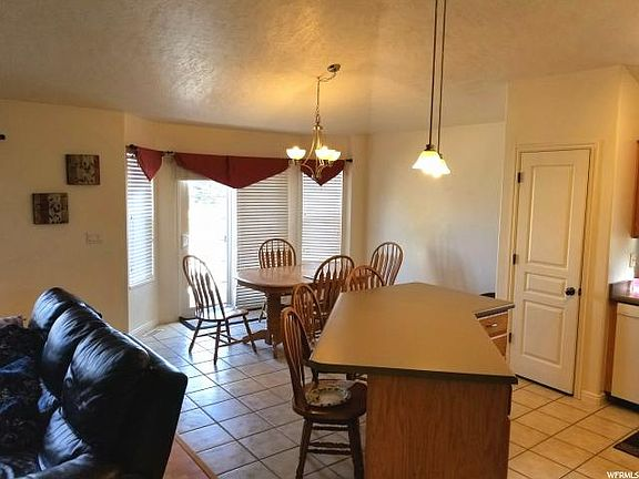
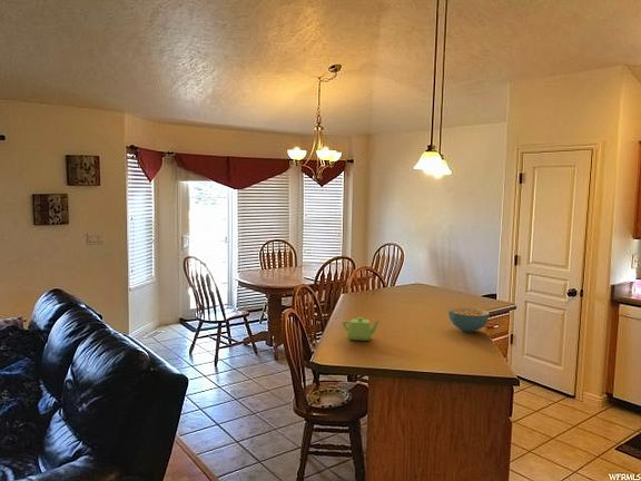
+ teapot [342,316,381,342]
+ cereal bowl [447,306,490,333]
